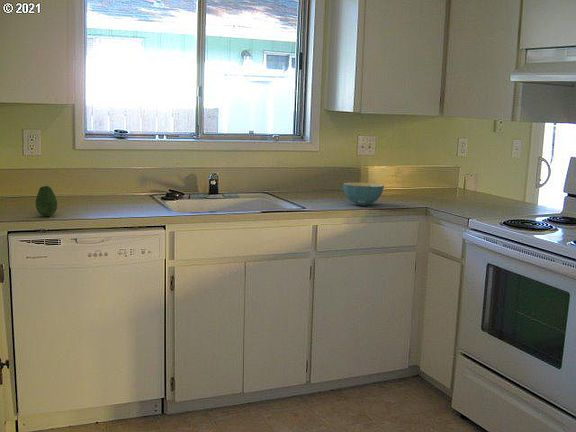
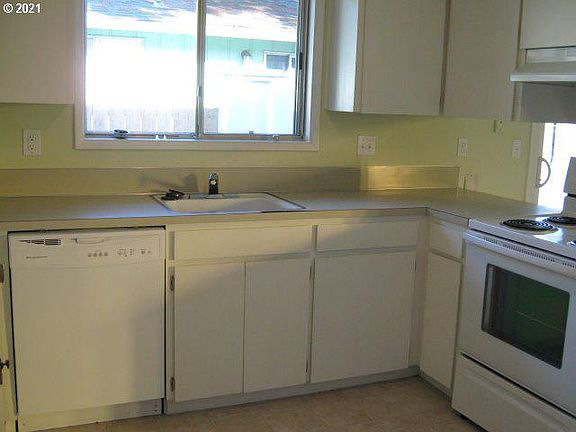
- cereal bowl [342,181,385,206]
- fruit [35,185,58,217]
